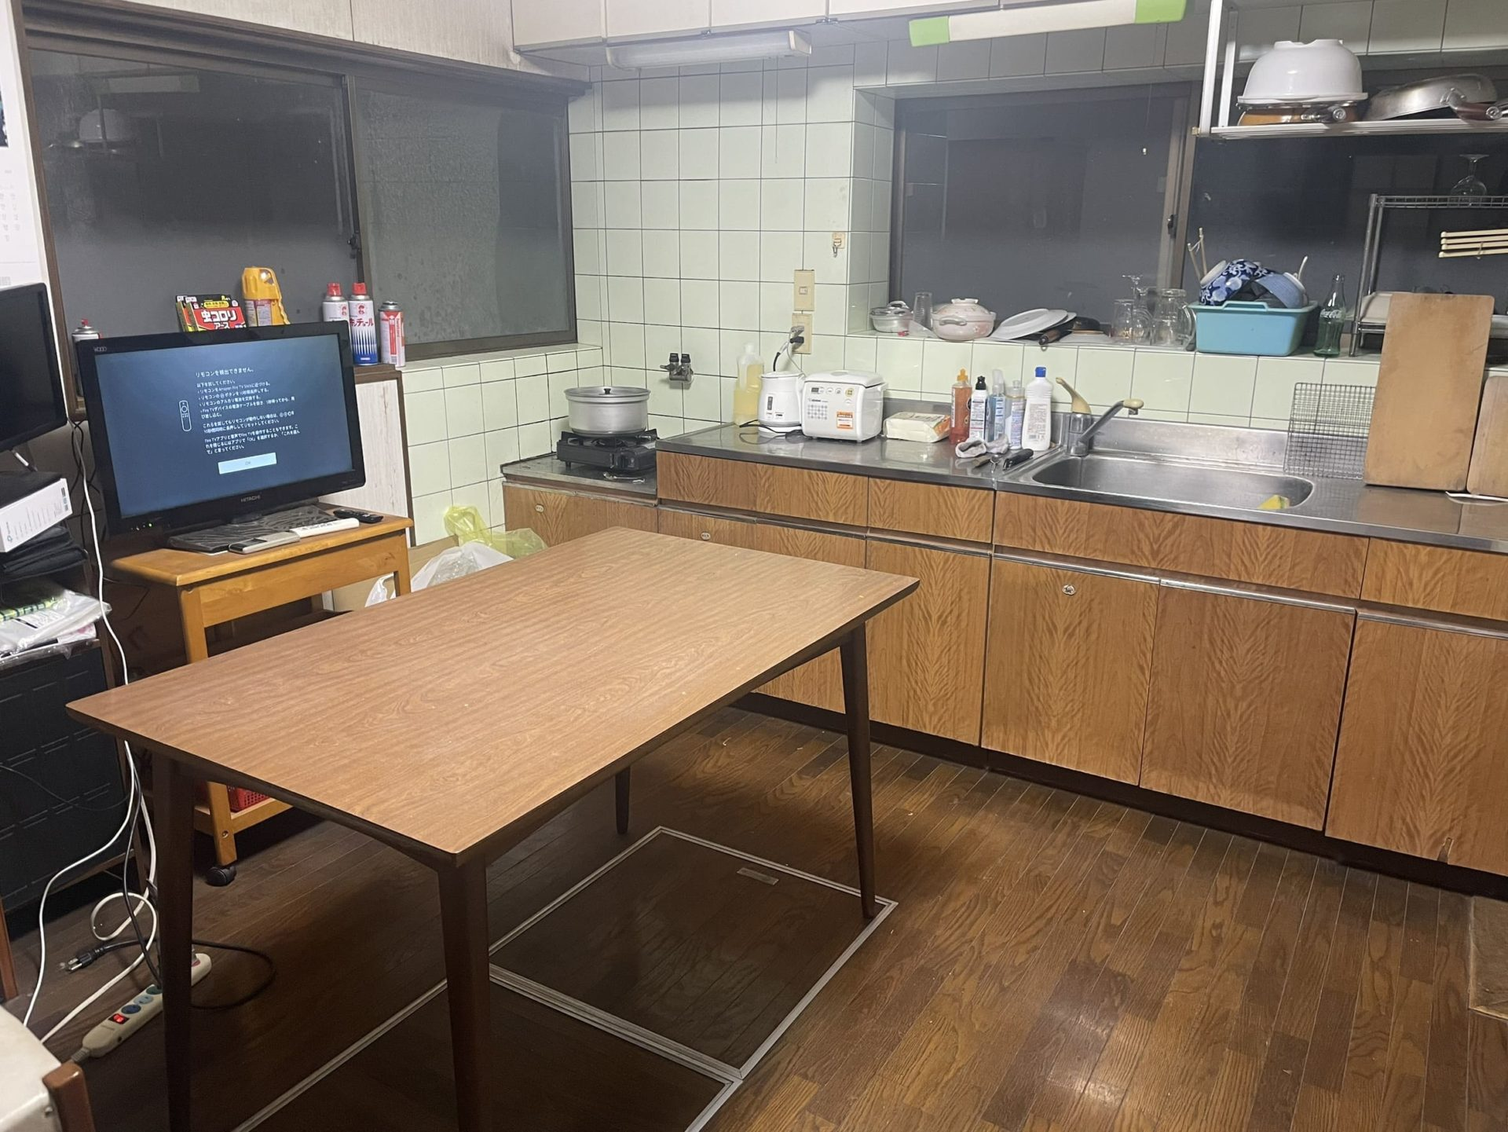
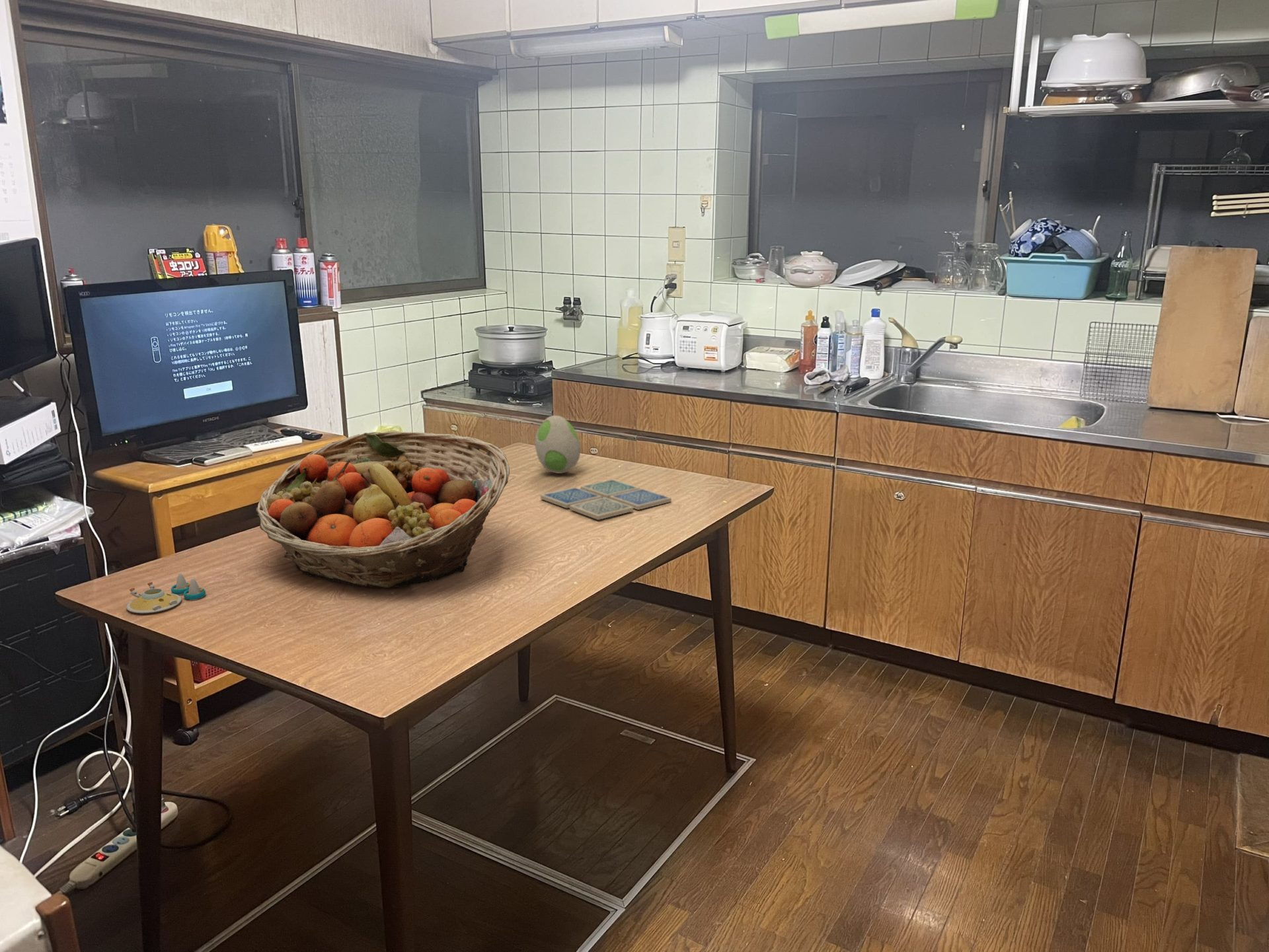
+ fruit basket [255,431,510,589]
+ drink coaster [540,479,672,521]
+ decorative egg [534,415,582,474]
+ salt and pepper shaker set [126,573,206,614]
